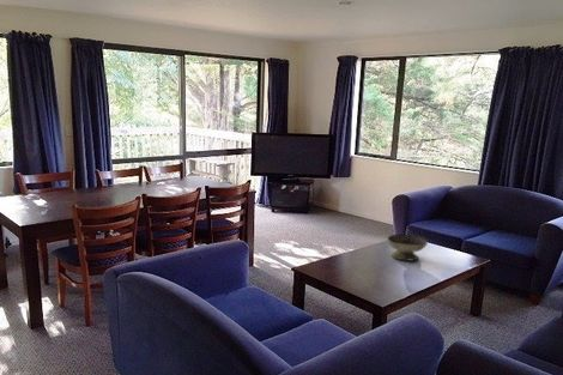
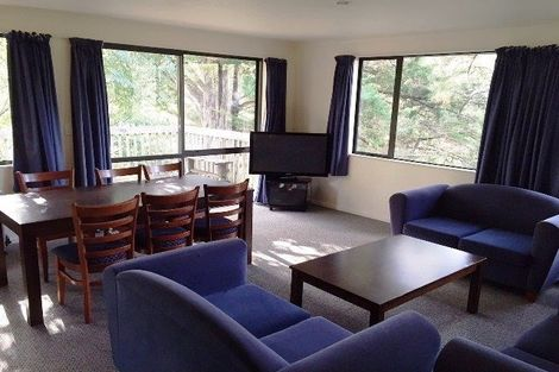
- decorative bowl [386,232,429,262]
